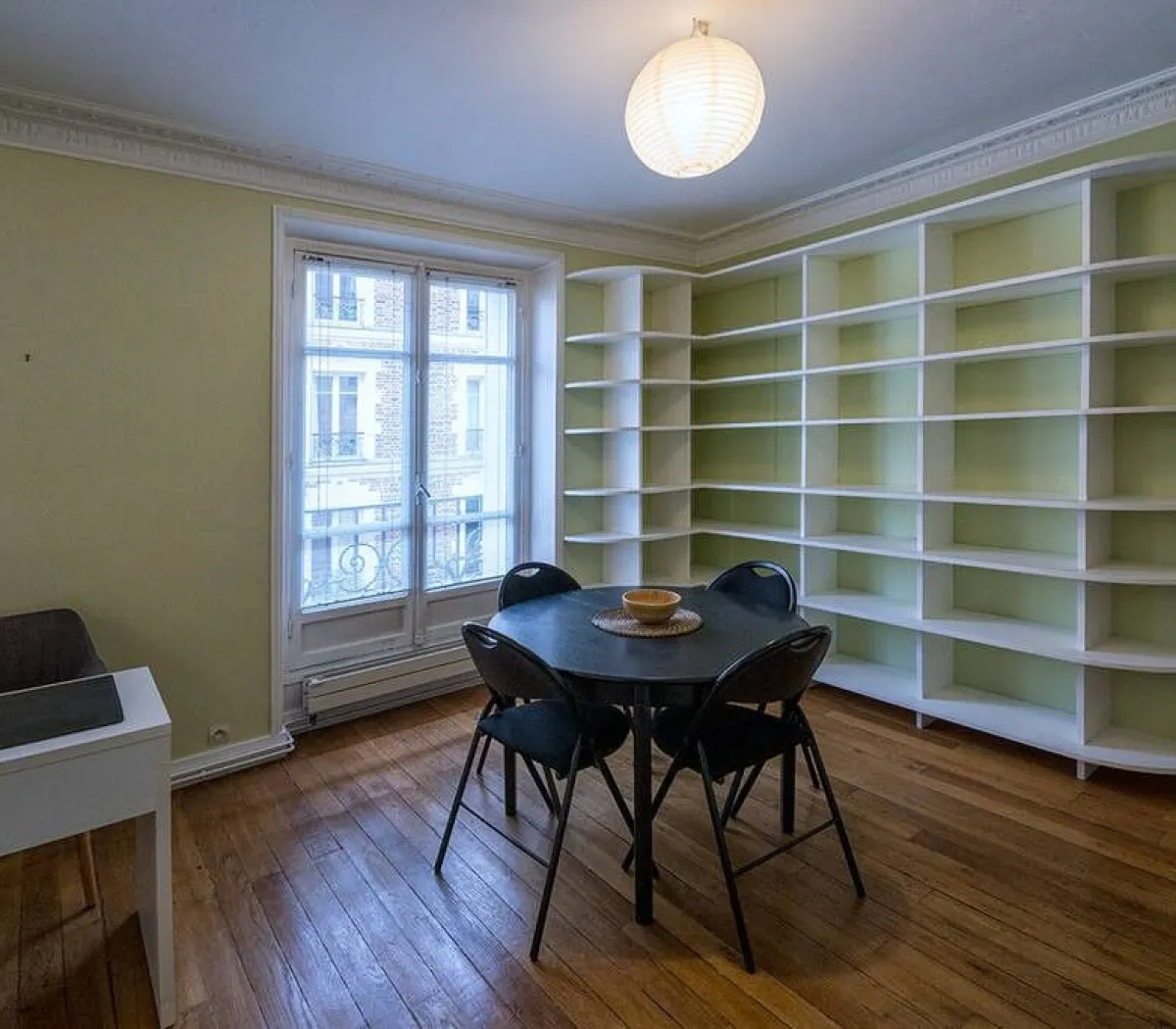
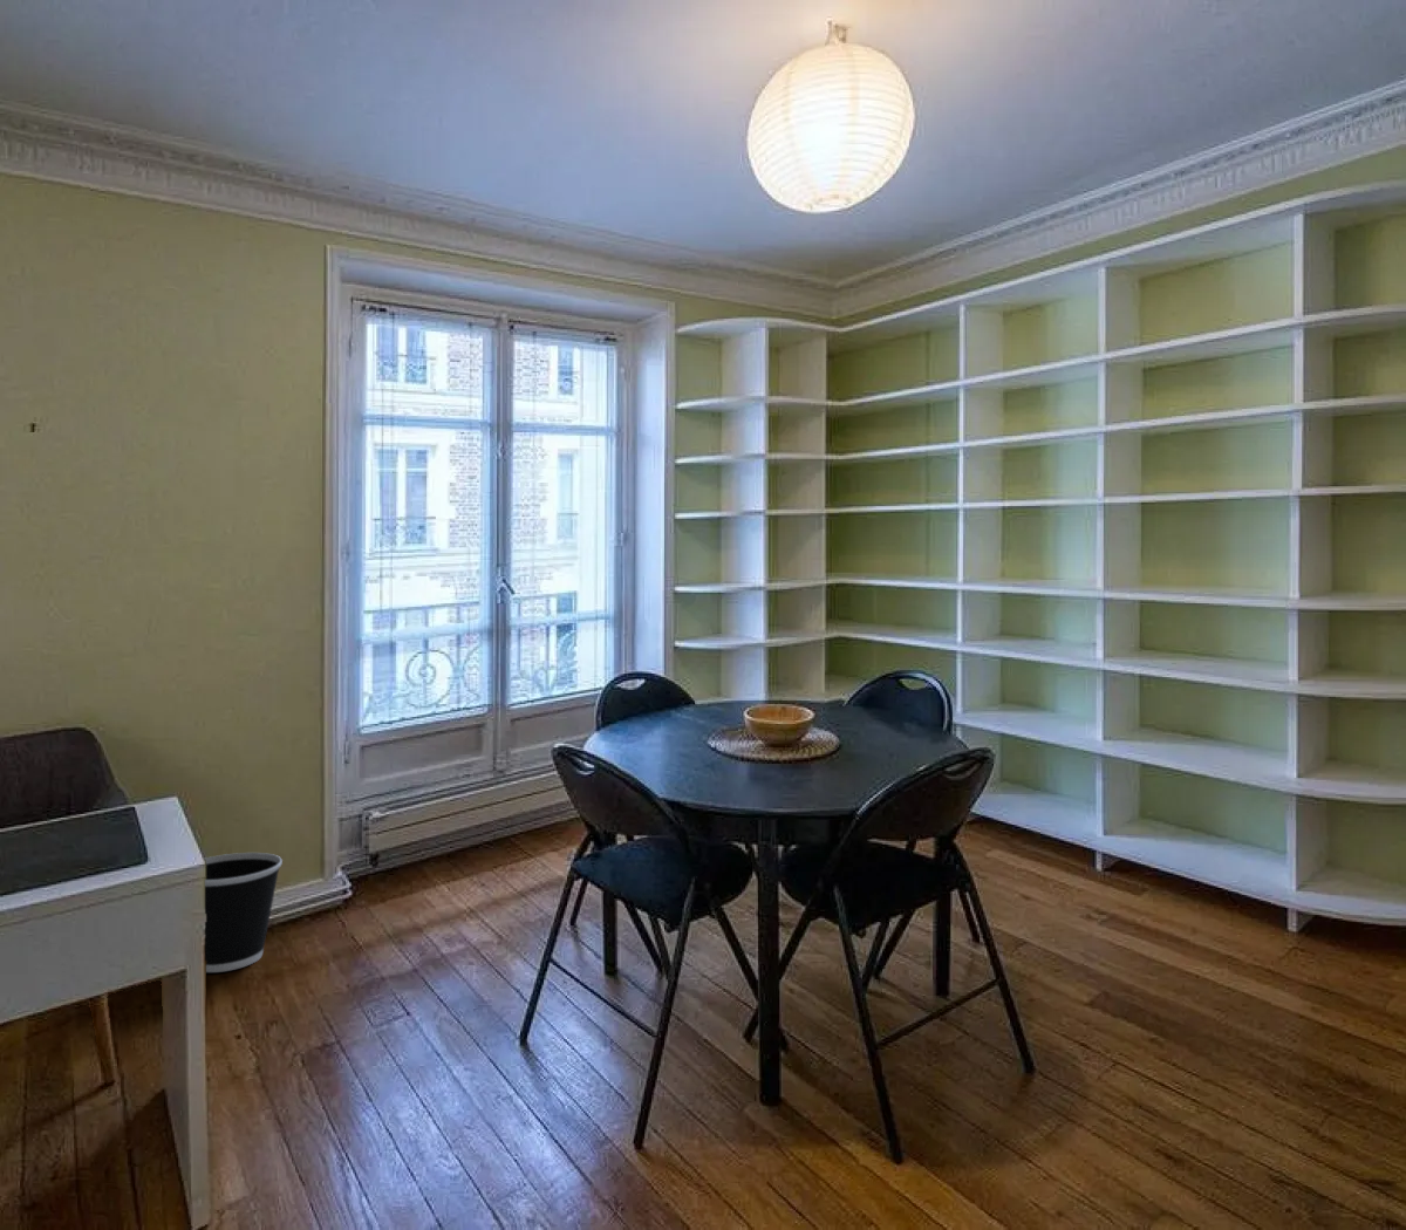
+ wastebasket [204,851,283,973]
